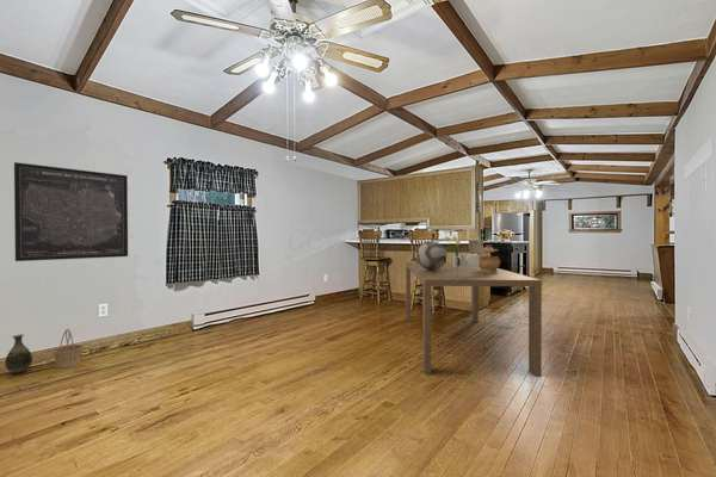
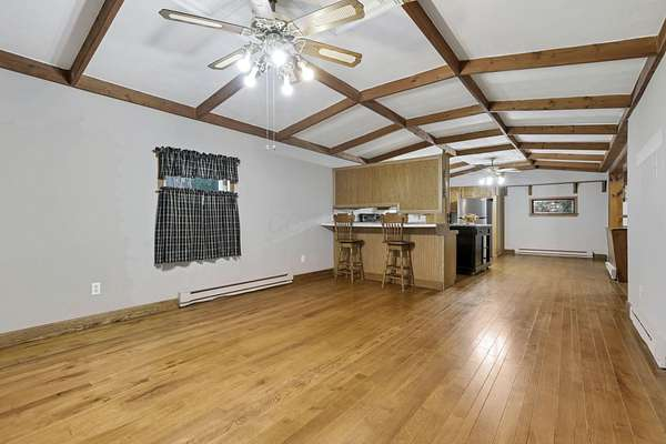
- dining table [405,261,543,377]
- vase [4,334,33,376]
- basket [51,328,85,368]
- bouquet [444,235,480,273]
- decorative sphere [415,240,449,271]
- ceramic pot [479,244,501,272]
- wall art [13,161,129,262]
